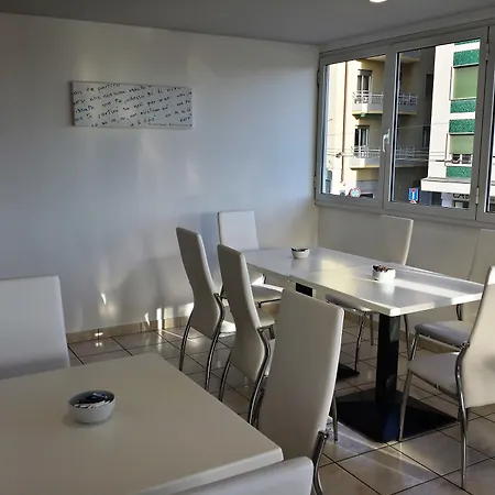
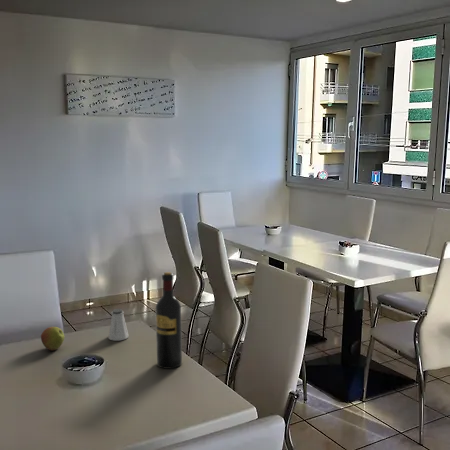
+ apple [40,326,65,352]
+ saltshaker [107,308,129,342]
+ wine bottle [155,271,183,370]
